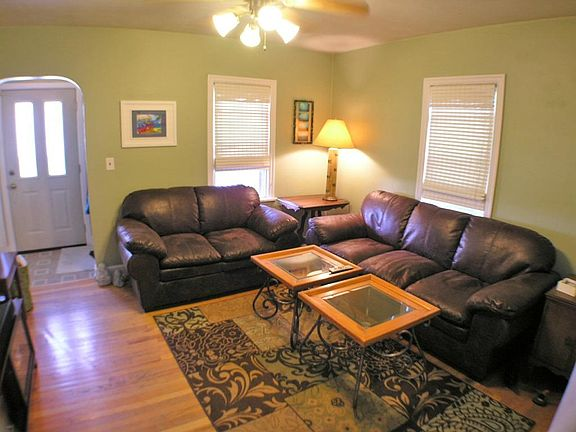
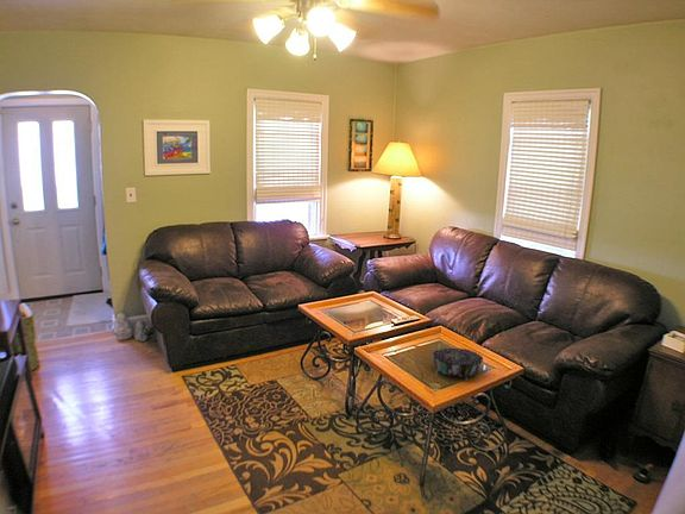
+ decorative bowl [431,347,484,378]
